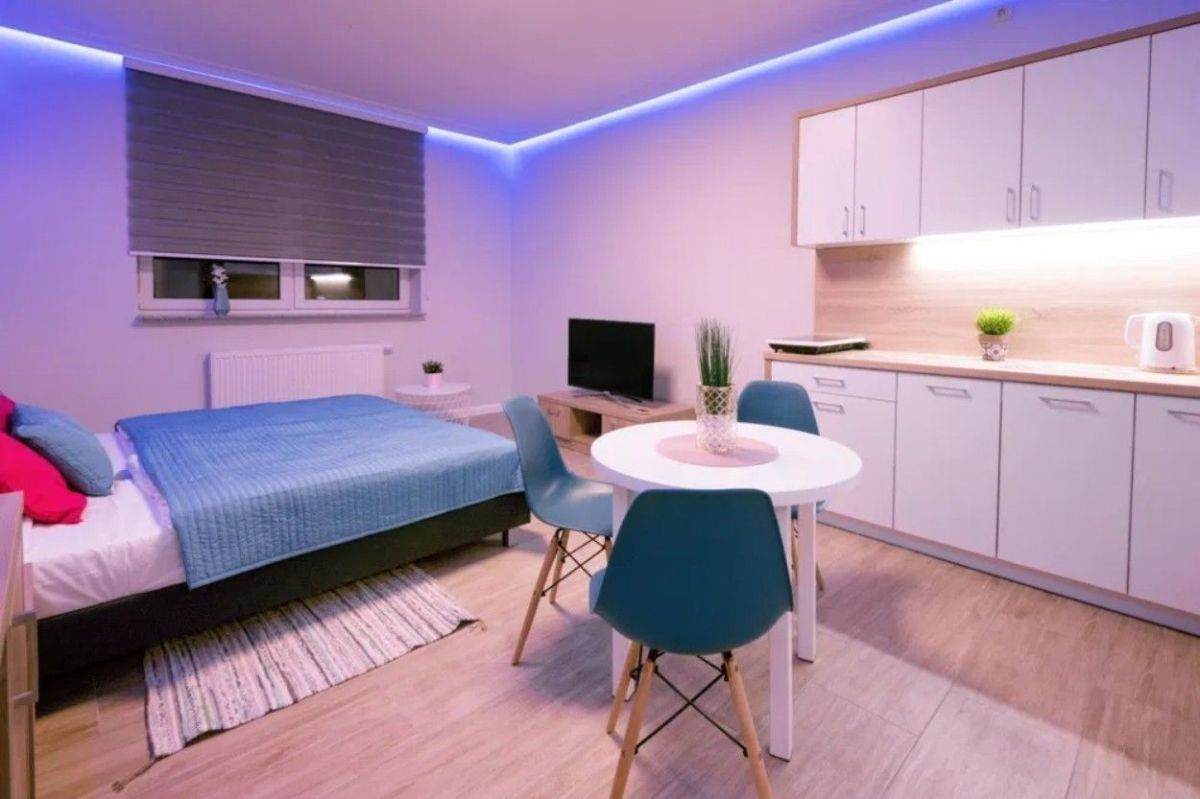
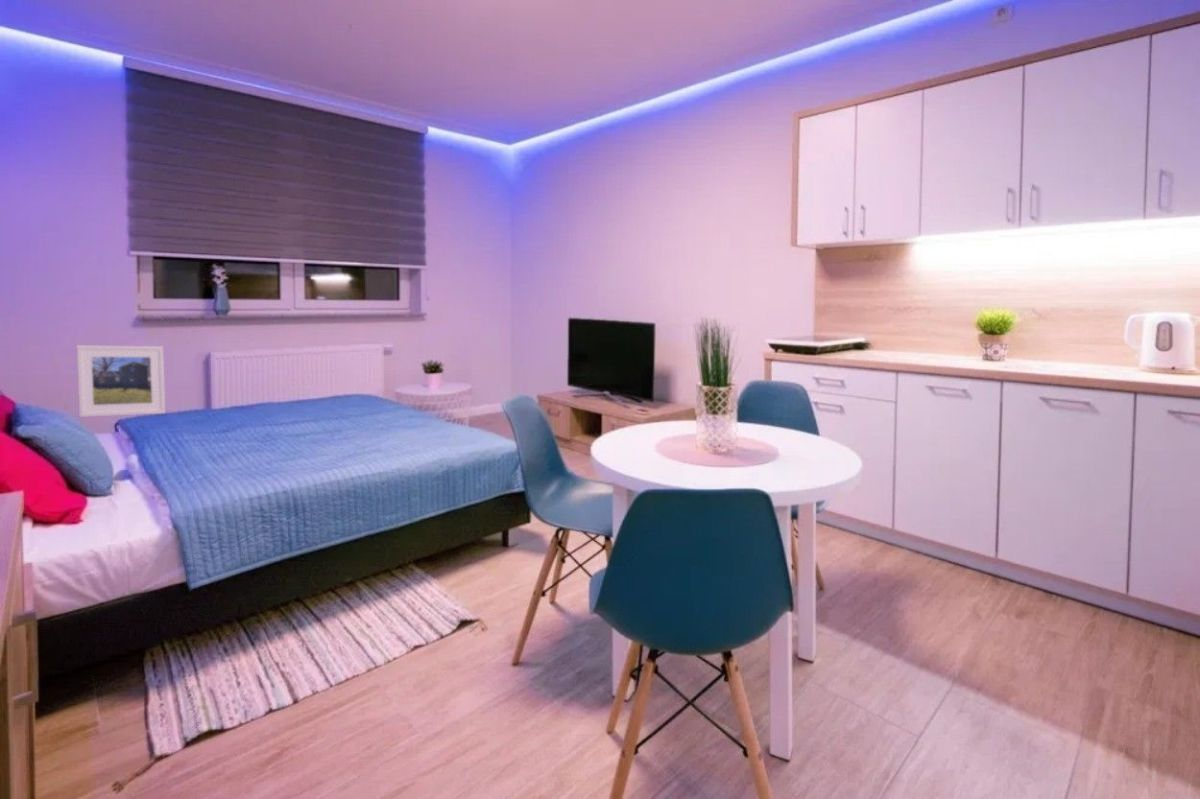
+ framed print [75,344,166,418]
